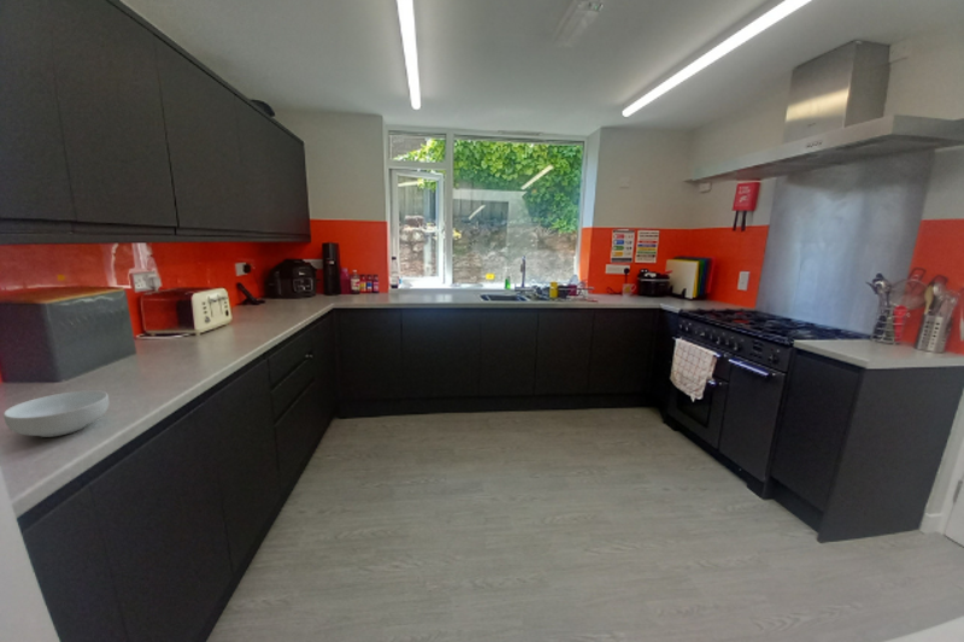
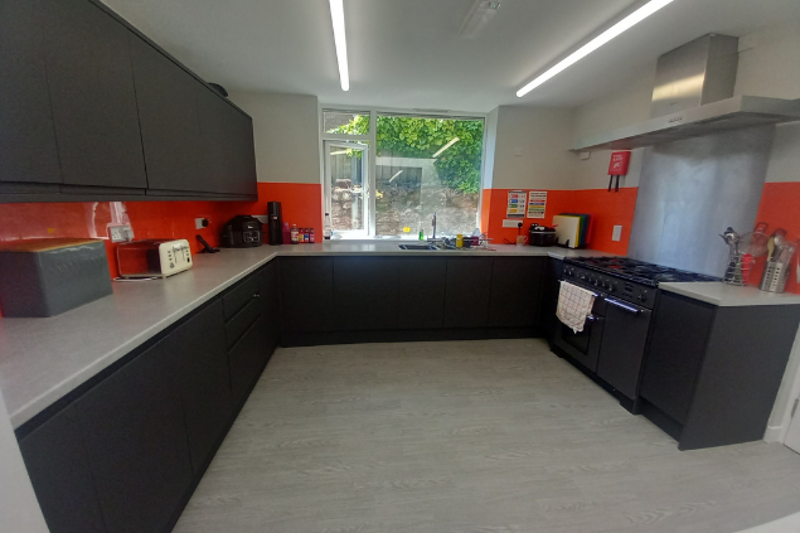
- cereal bowl [2,389,110,438]
